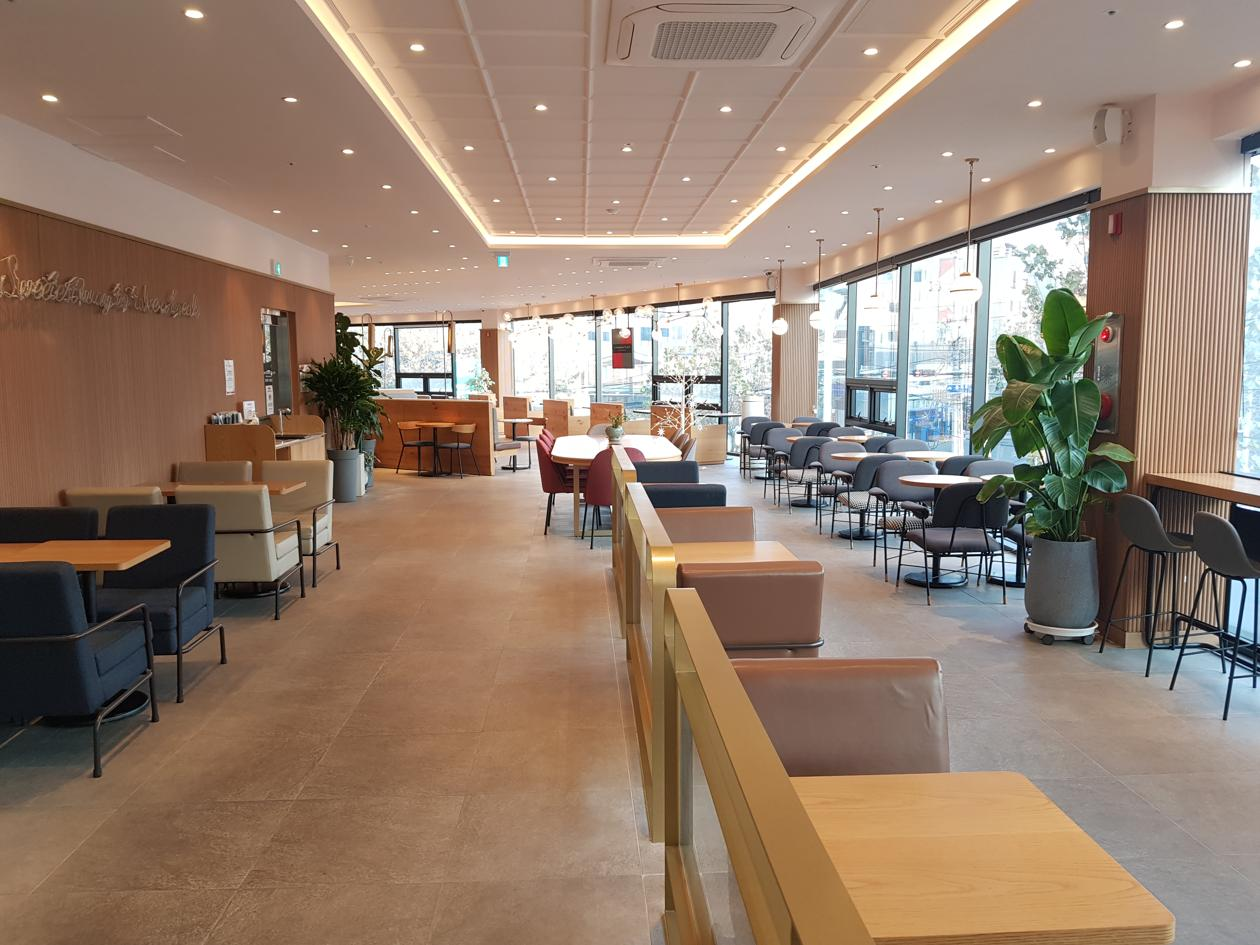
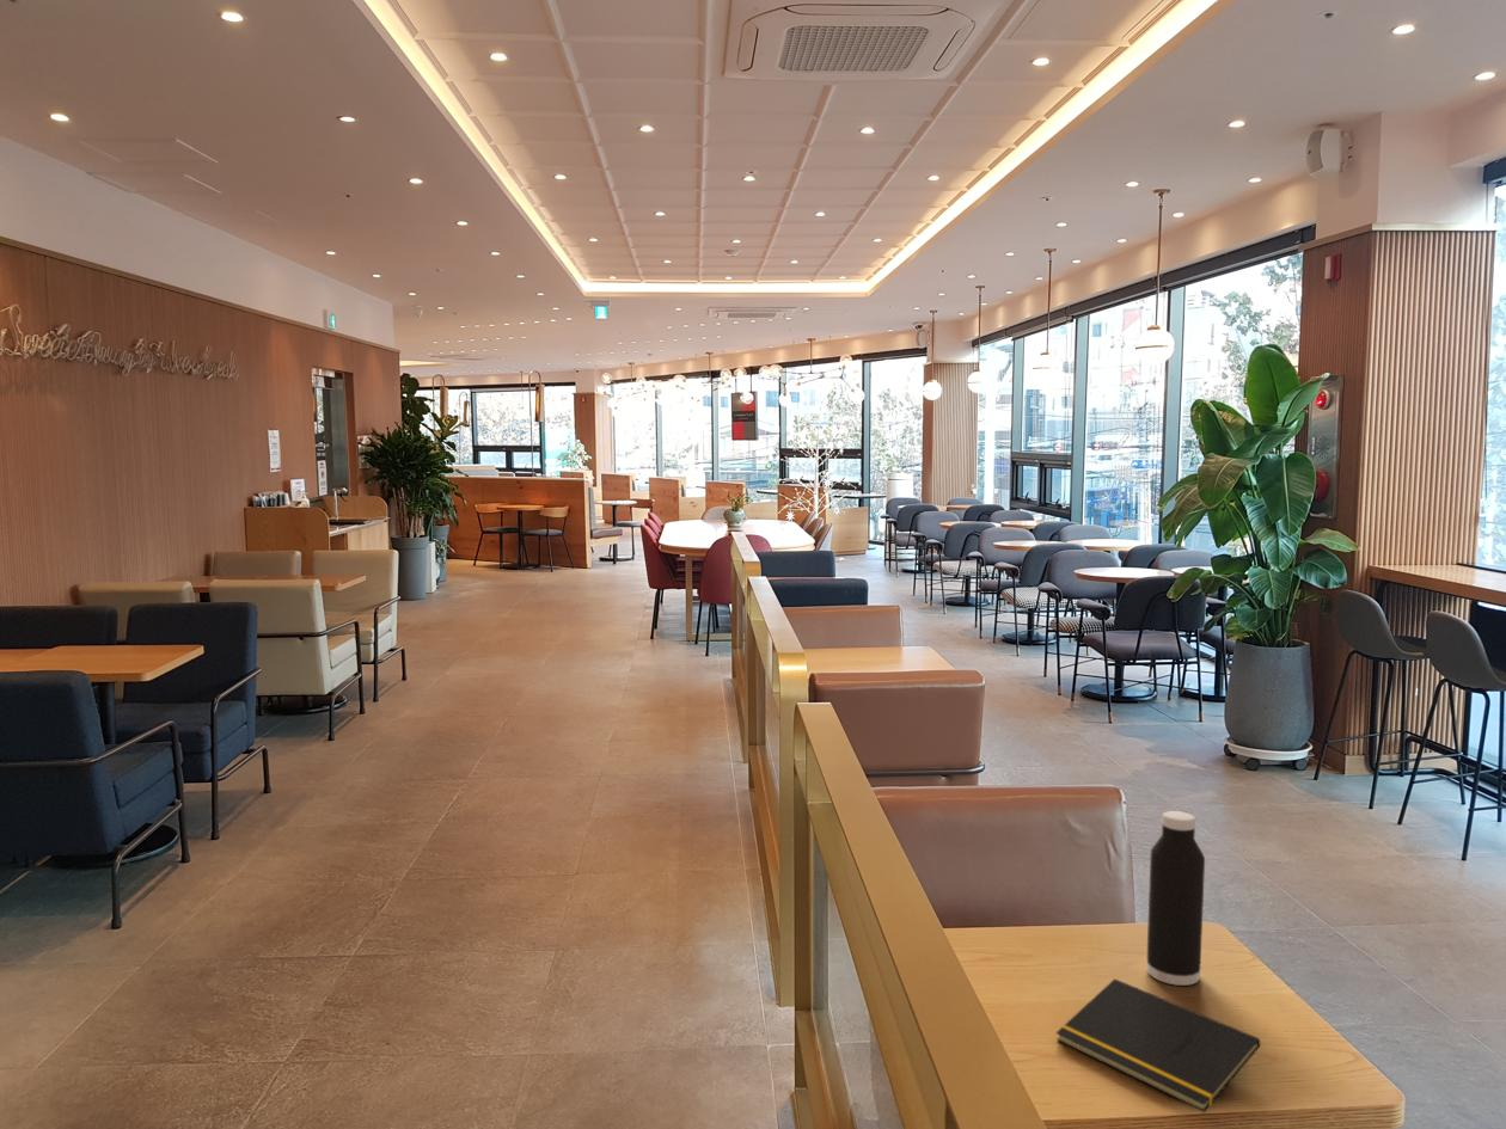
+ water bottle [1145,810,1206,987]
+ notepad [1055,977,1261,1113]
